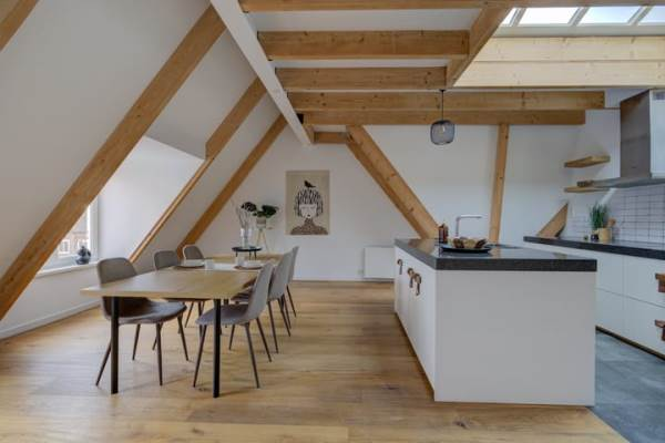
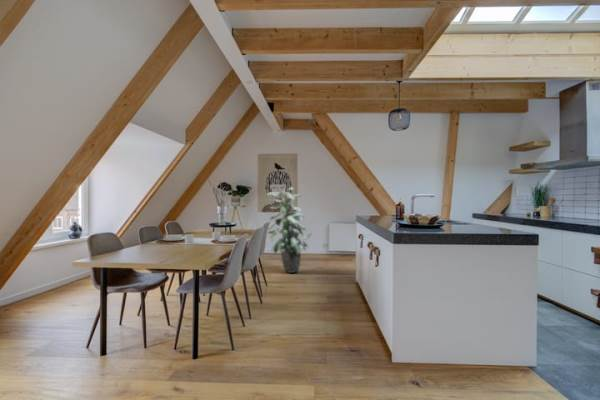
+ indoor plant [266,186,313,274]
